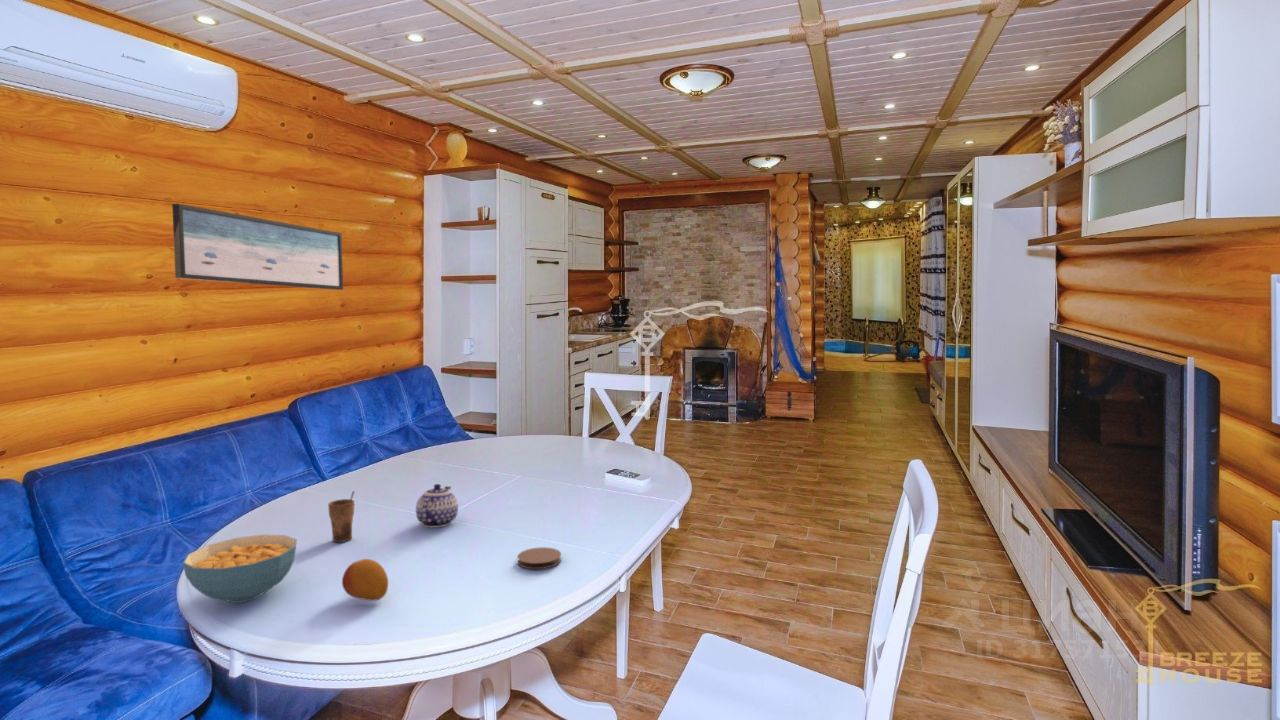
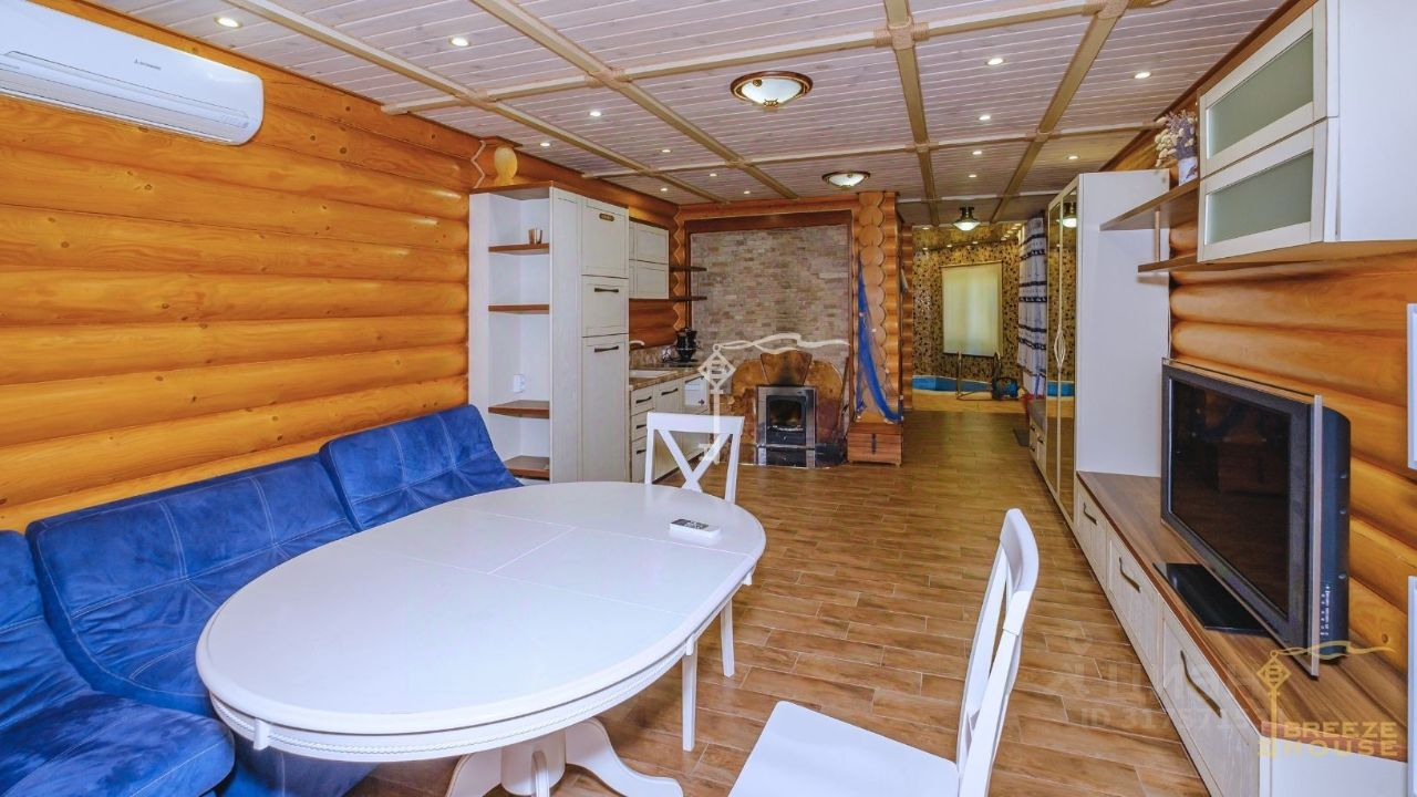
- cereal bowl [182,534,298,604]
- cup [327,490,355,543]
- teapot [415,483,459,528]
- wall art [171,203,344,291]
- coaster [517,546,562,570]
- fruit [341,558,389,602]
